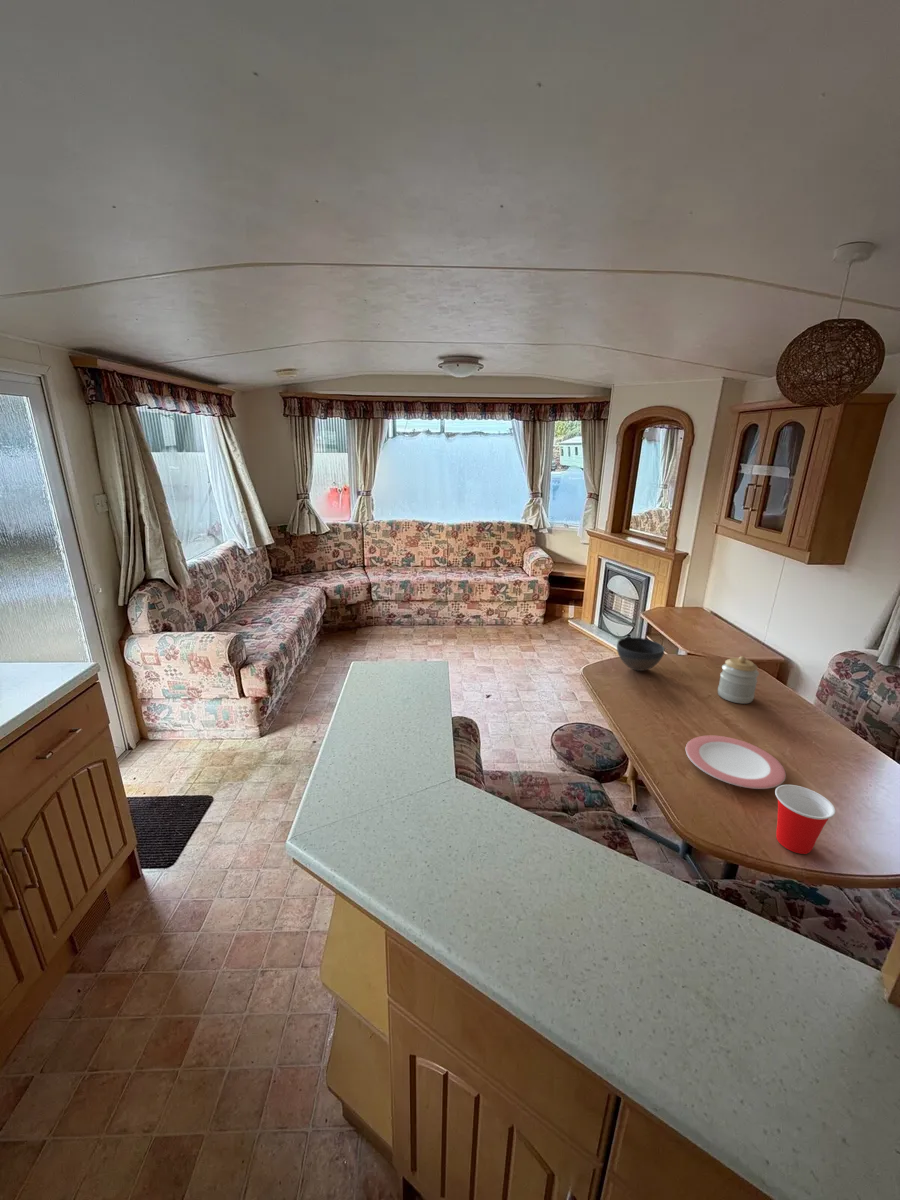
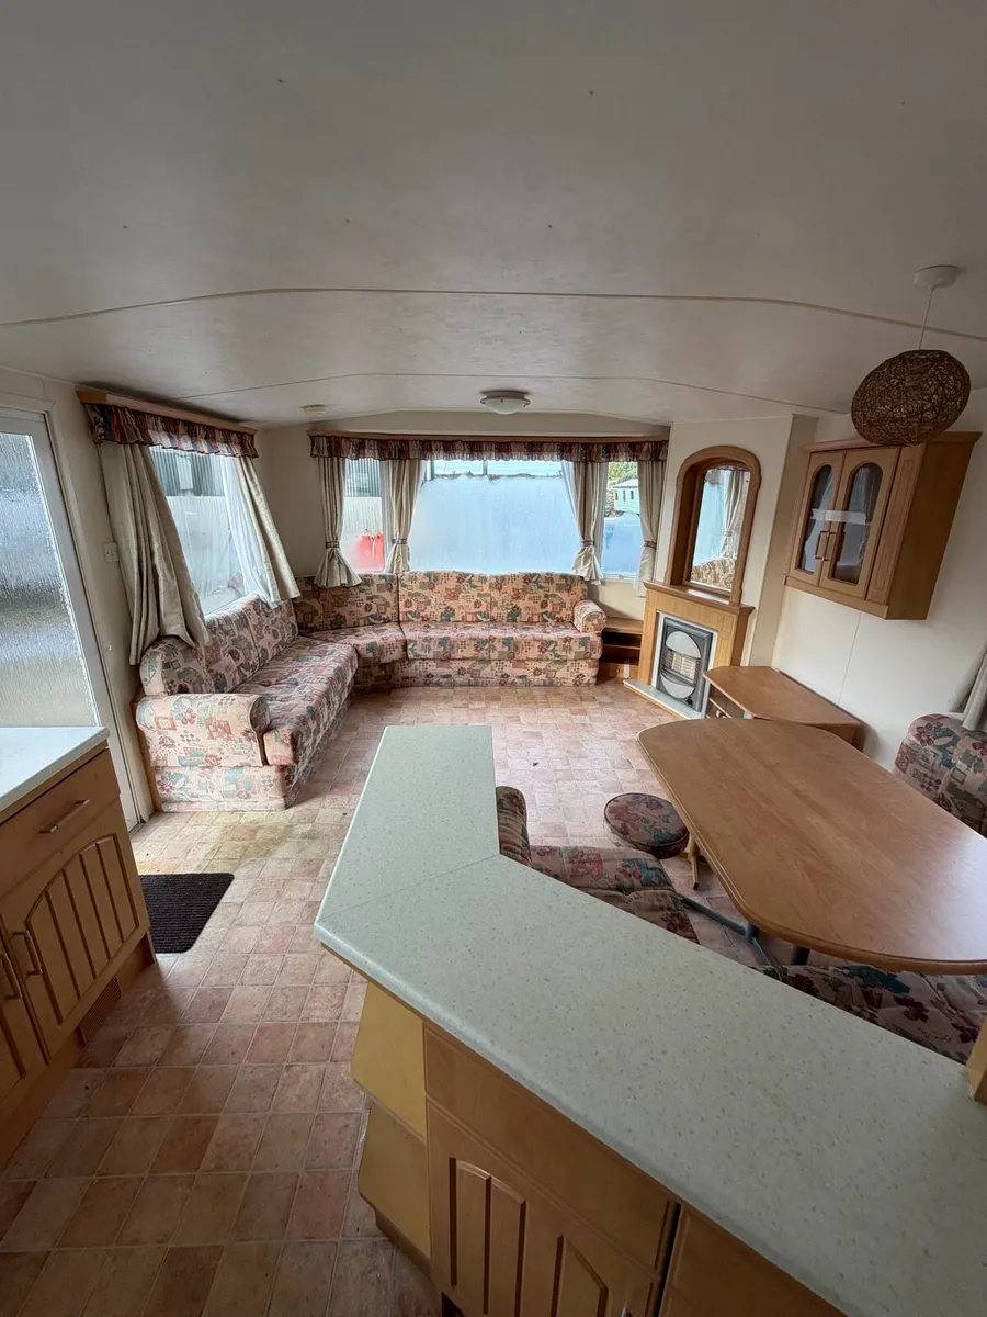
- plate [685,735,787,790]
- cup [774,784,837,855]
- jar [717,655,760,705]
- bowl [616,637,665,672]
